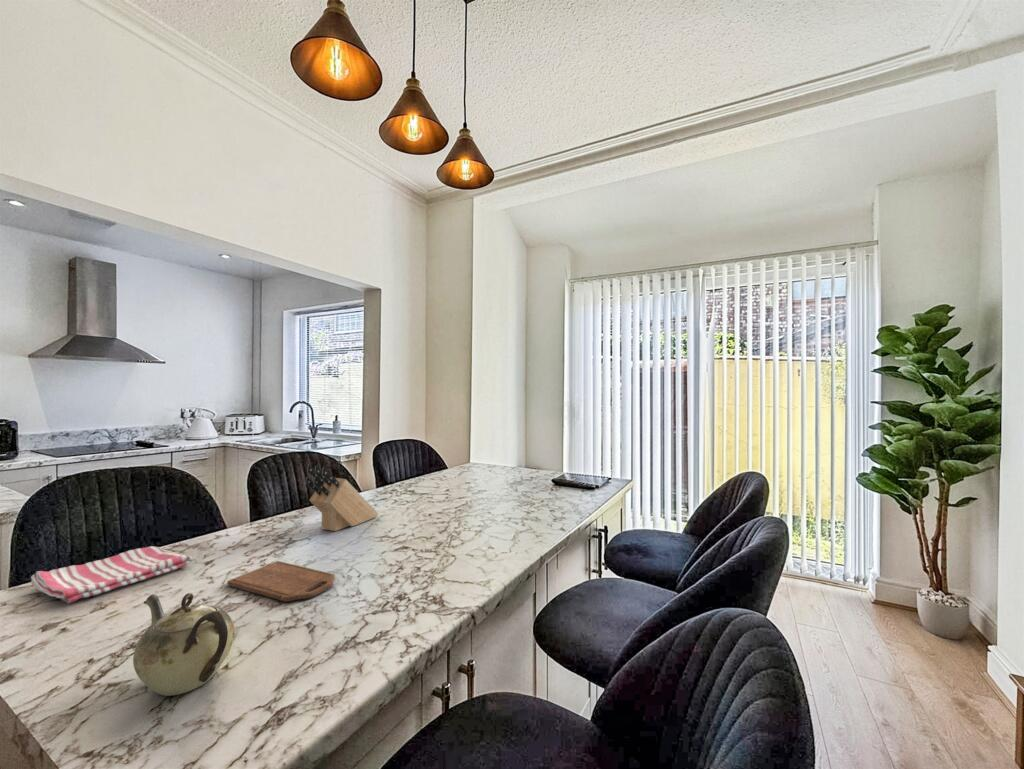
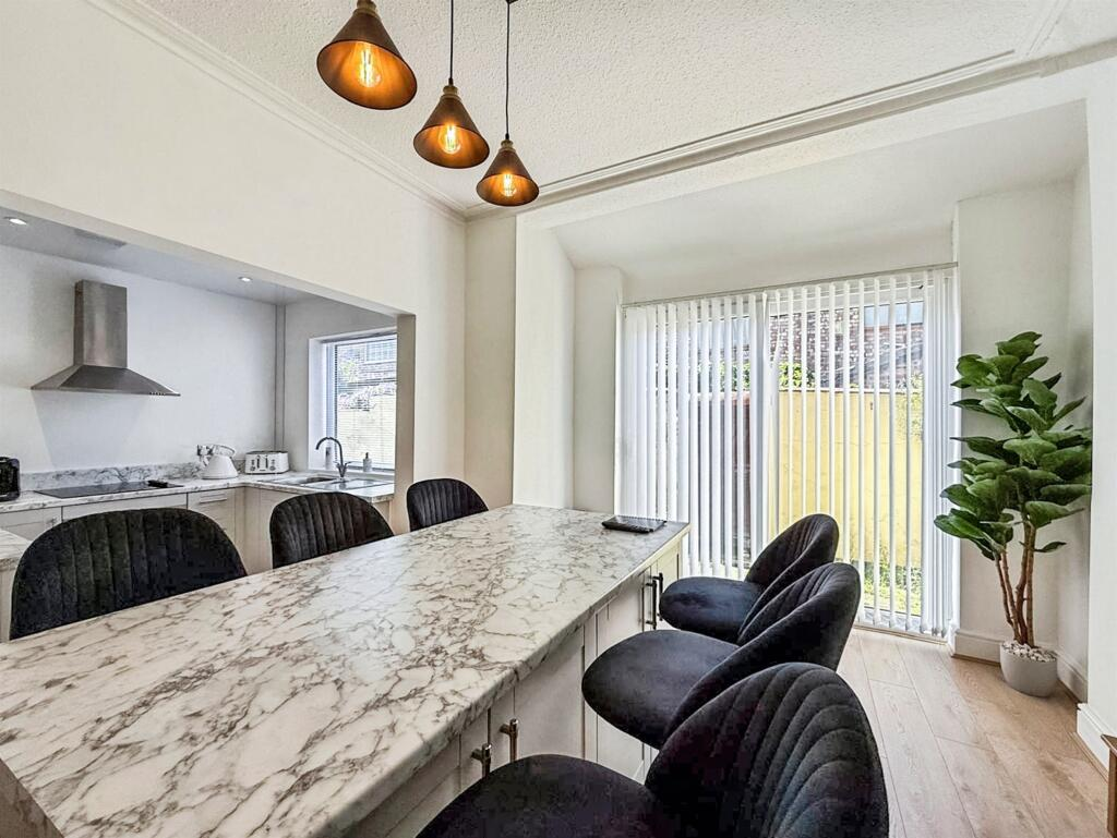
- cutting board [226,560,336,603]
- knife block [304,463,380,532]
- dish towel [30,545,194,604]
- teapot [132,592,236,697]
